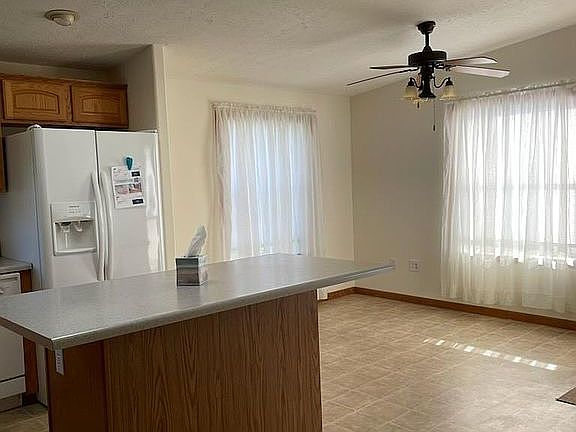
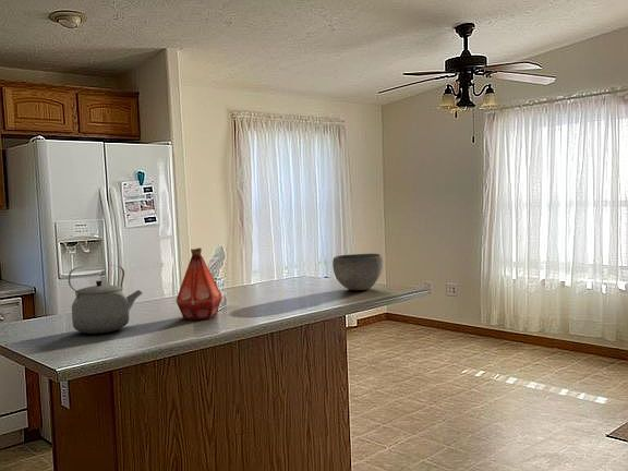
+ tea kettle [68,264,143,335]
+ bowl [331,253,384,291]
+ bottle [174,246,224,322]
